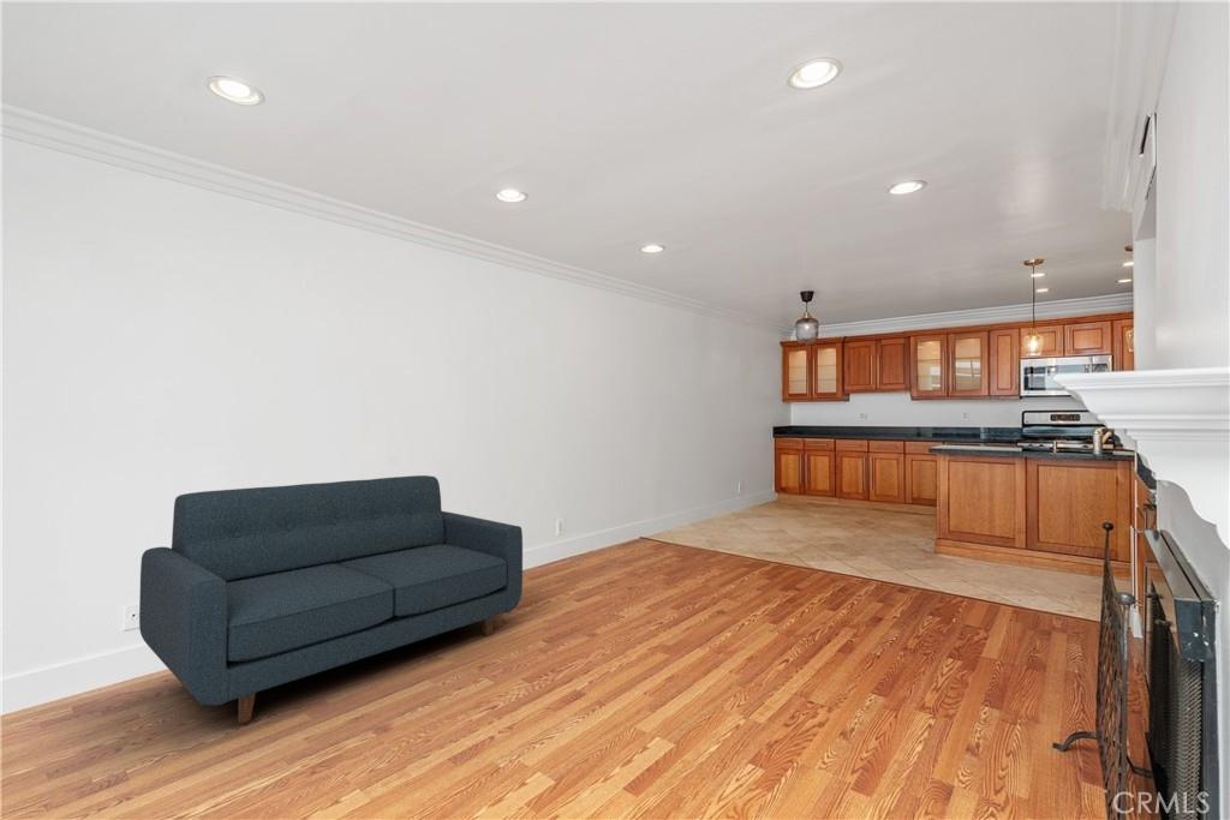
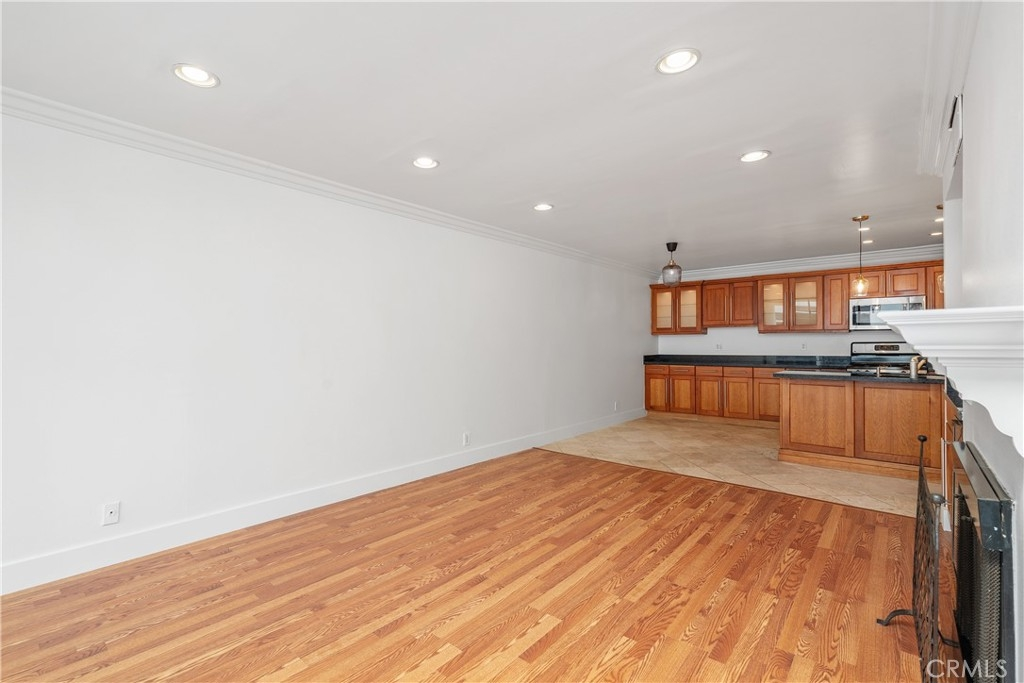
- sofa [138,474,524,724]
